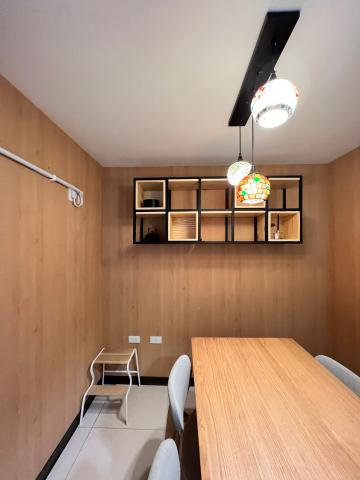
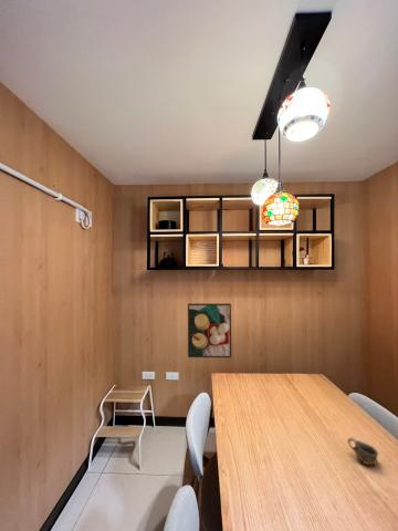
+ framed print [187,302,232,358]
+ cup [346,436,379,466]
